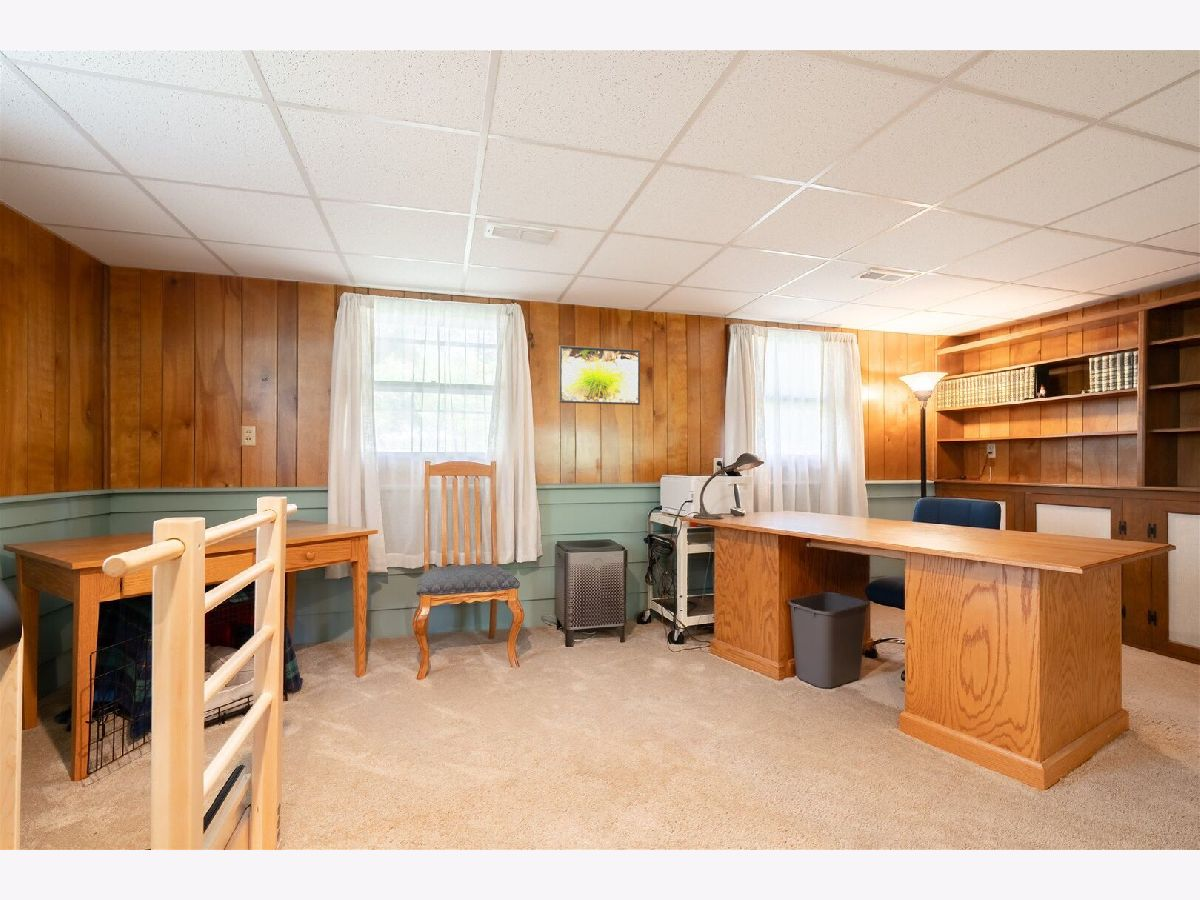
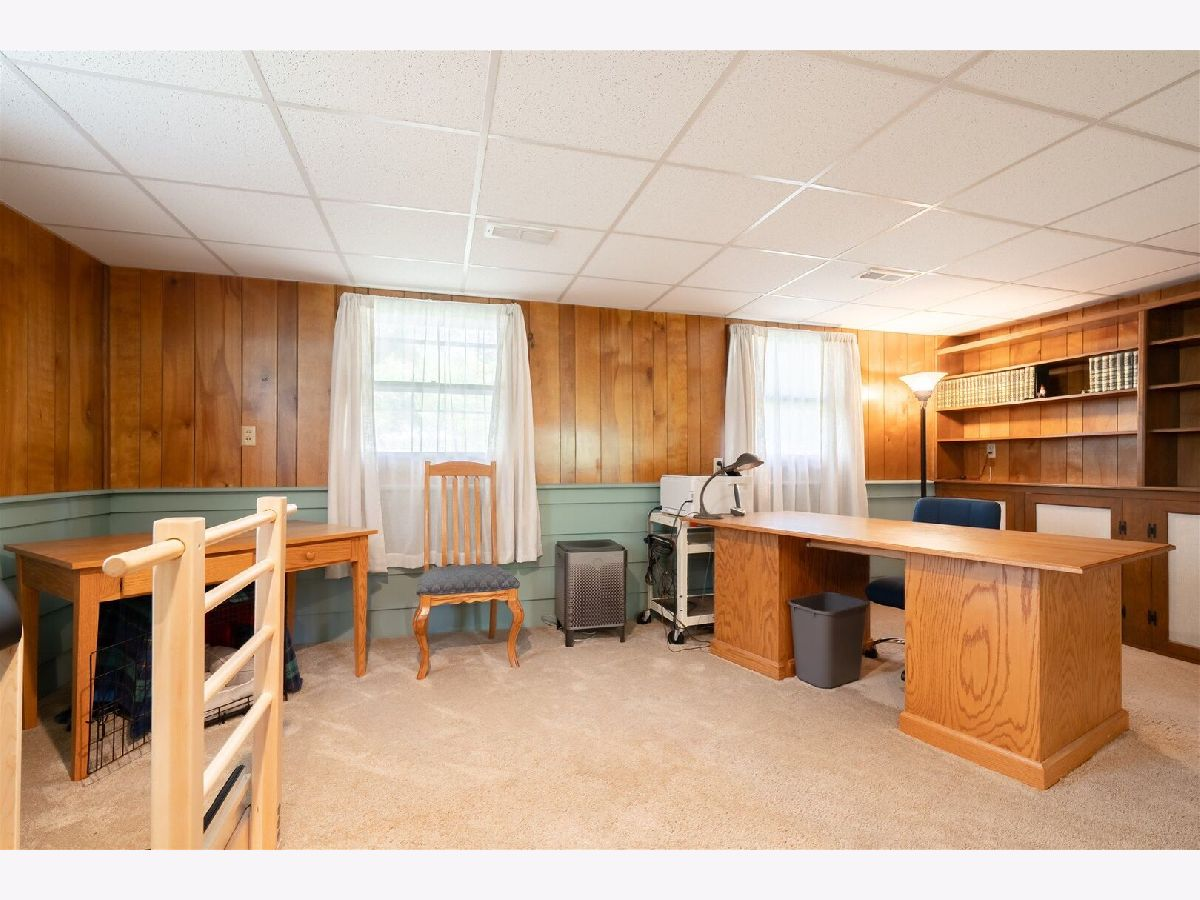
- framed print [558,344,641,406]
